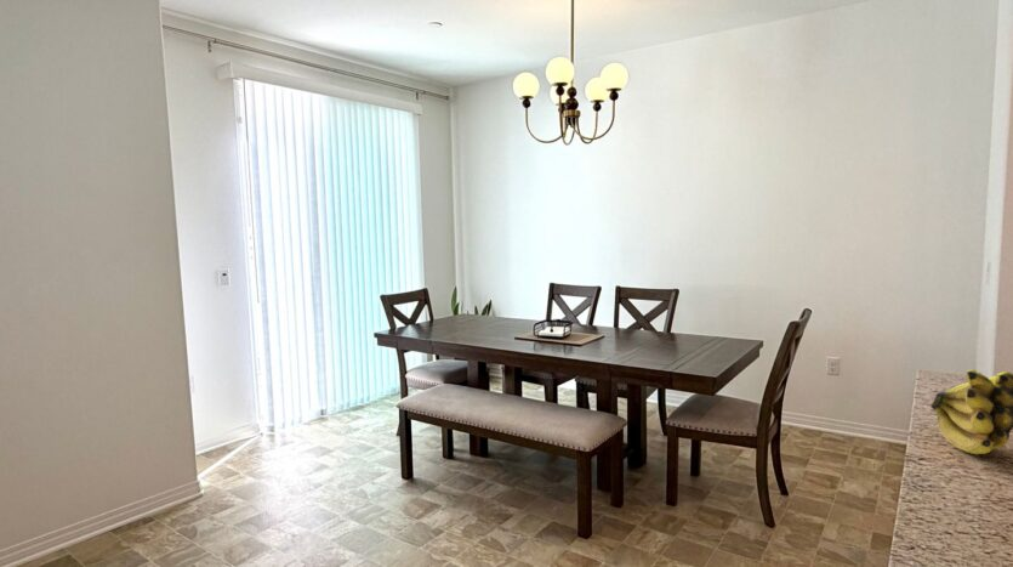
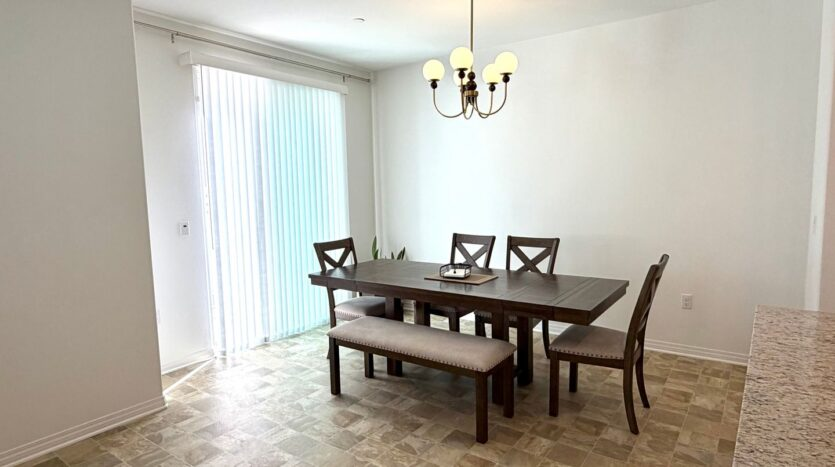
- banana [929,369,1013,455]
